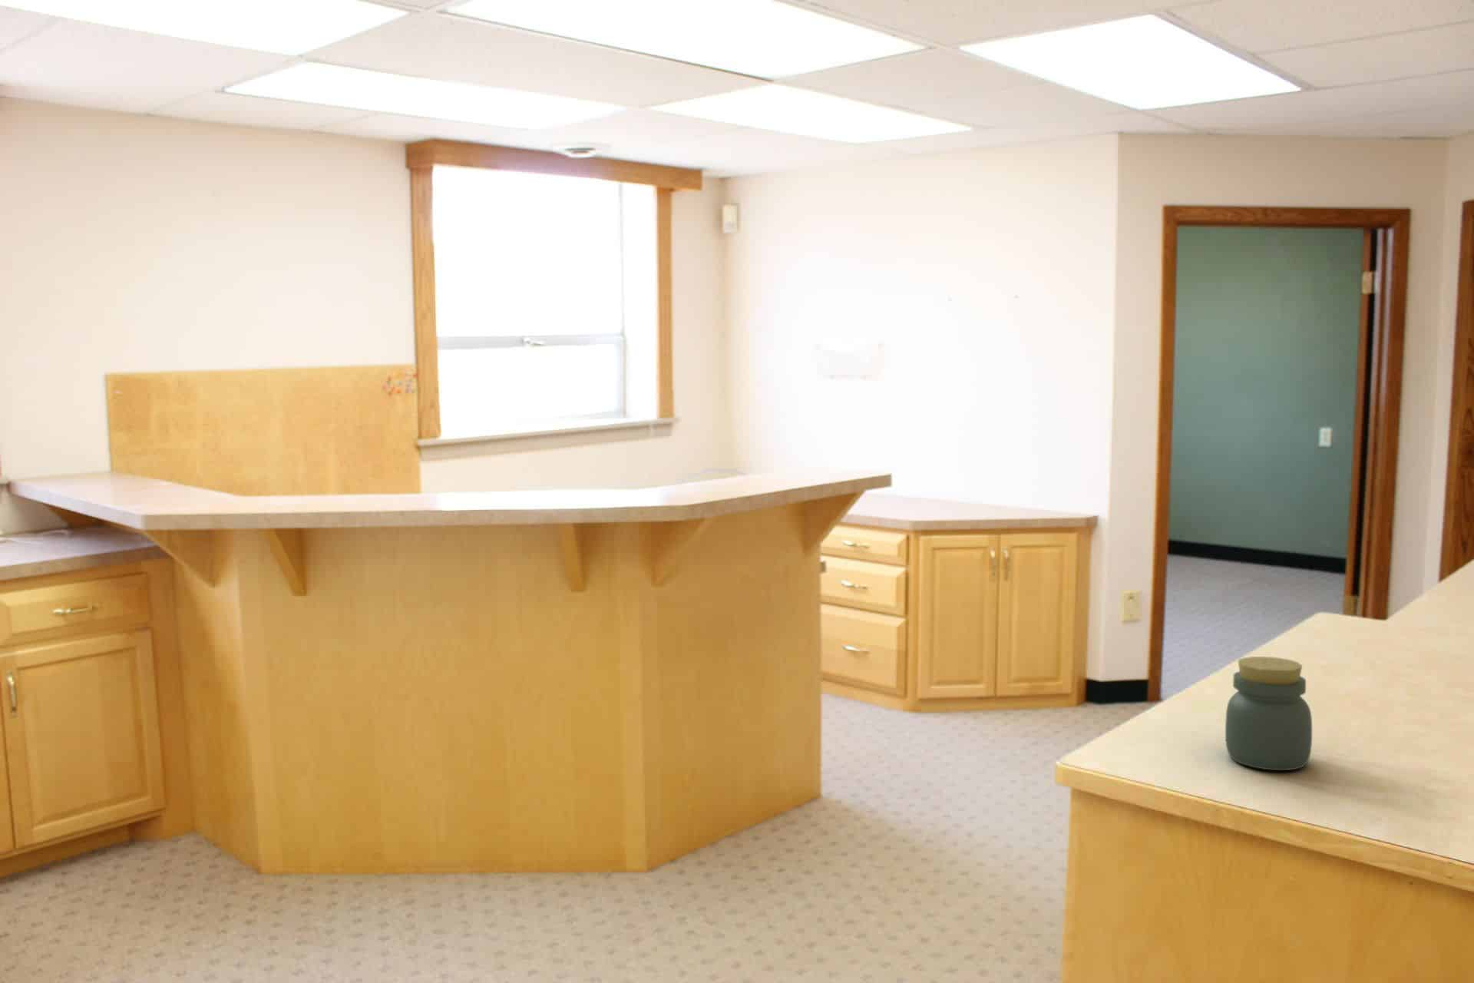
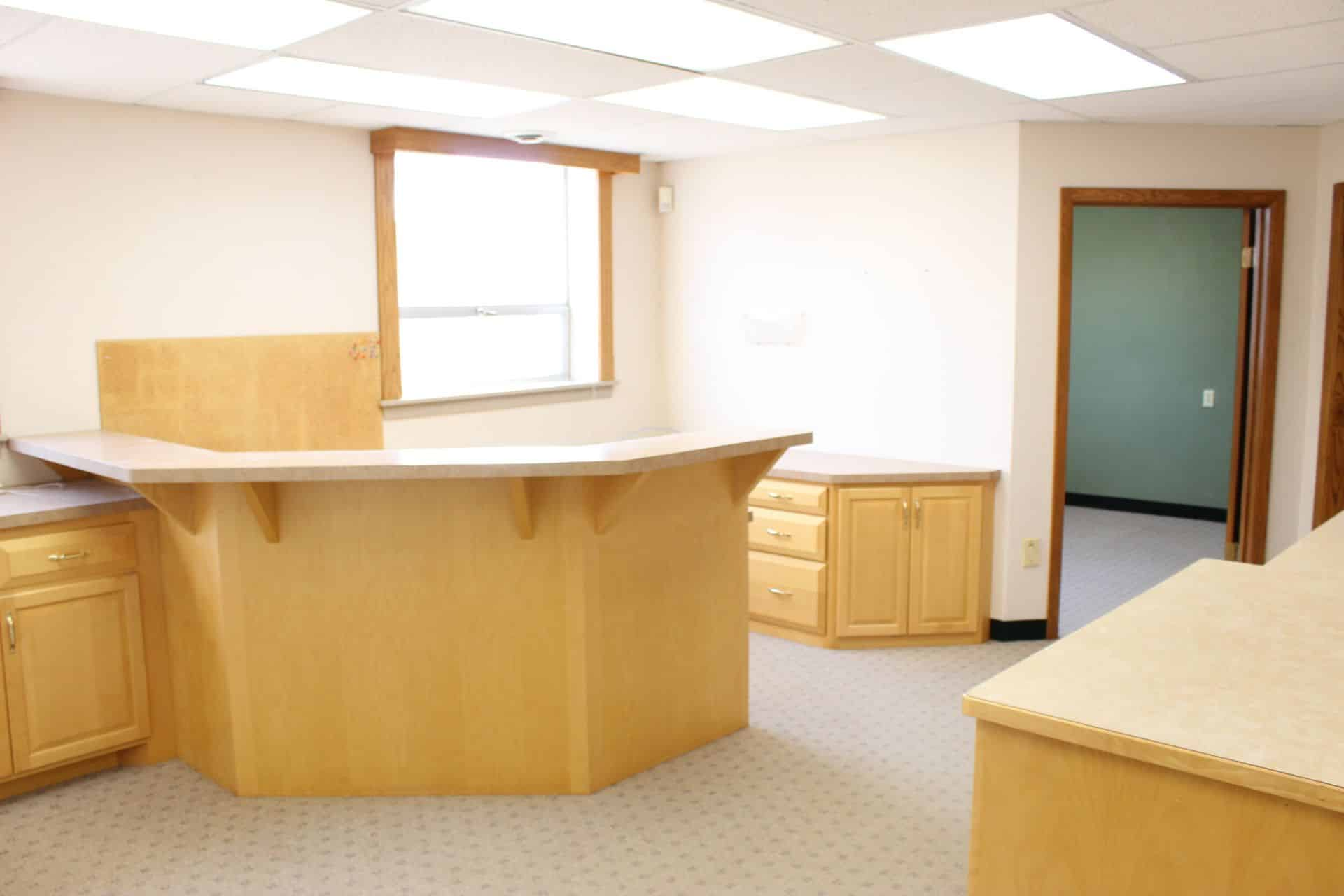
- jar [1225,656,1313,771]
